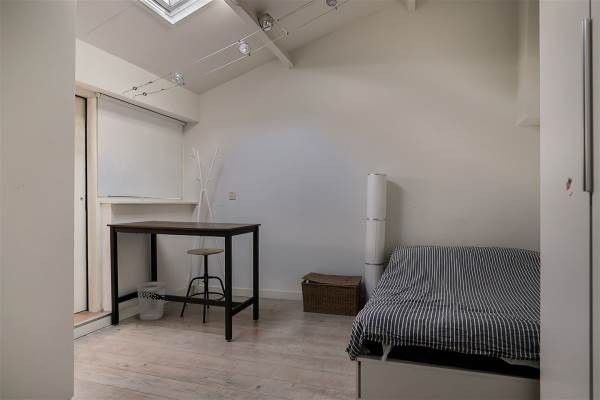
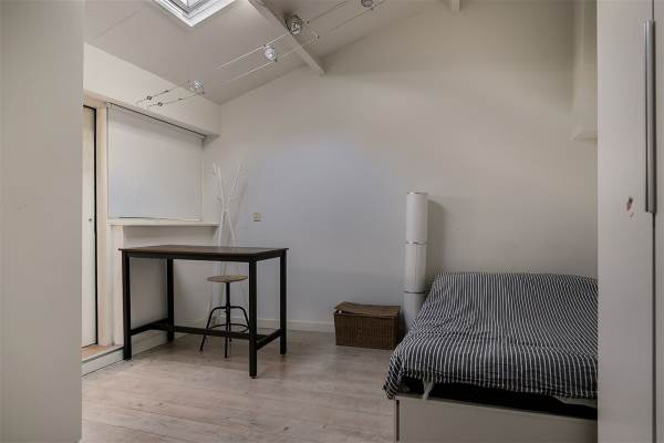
- wastebasket [136,281,166,321]
